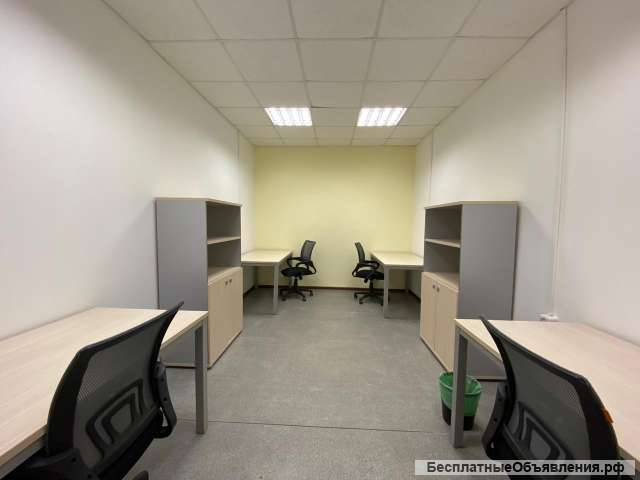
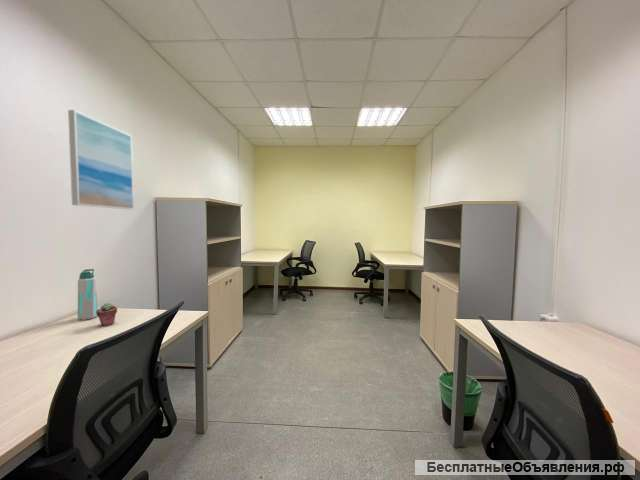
+ potted succulent [96,302,118,327]
+ water bottle [77,268,99,321]
+ wall art [67,109,135,210]
